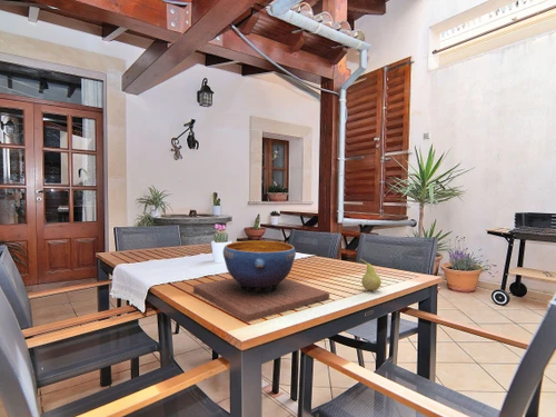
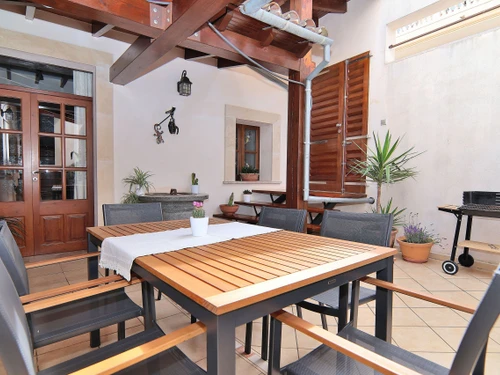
- fruit [359,257,383,292]
- decorative bowl [192,240,330,324]
